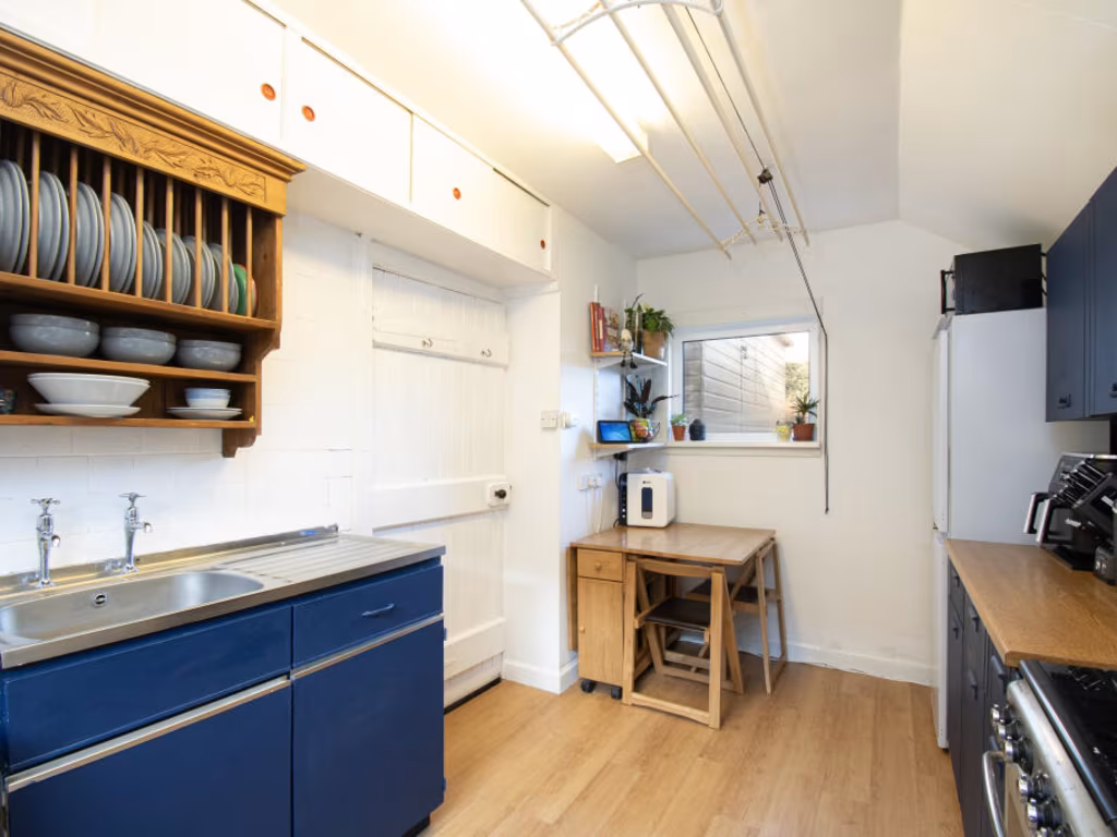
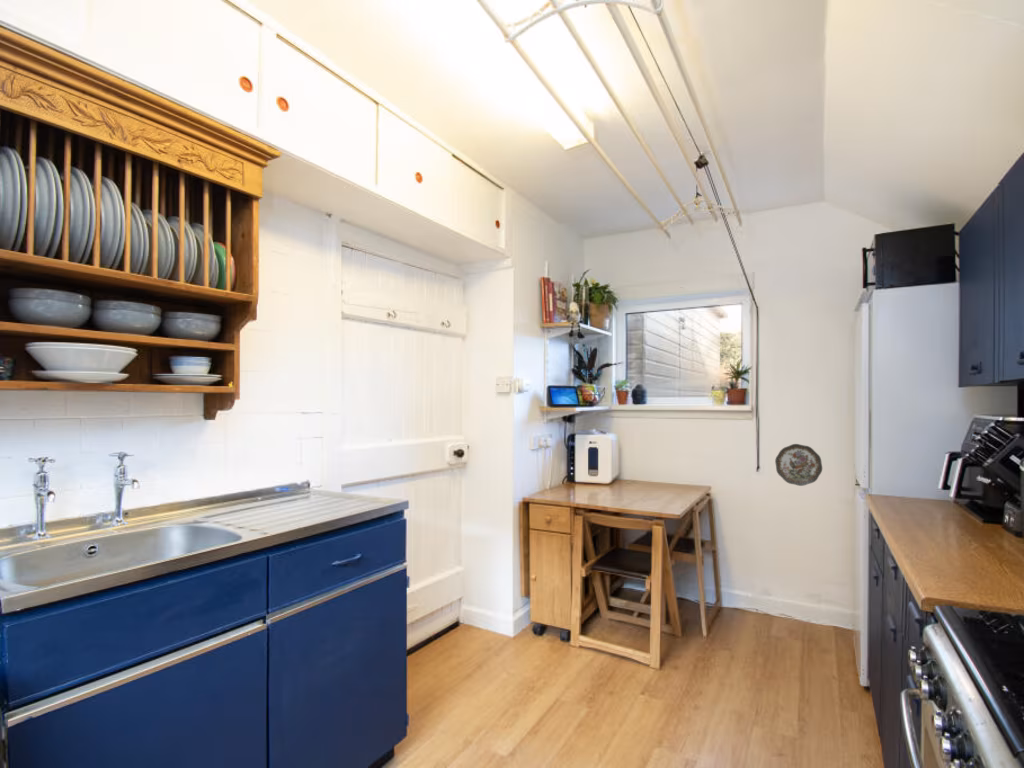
+ decorative plate [774,443,823,487]
